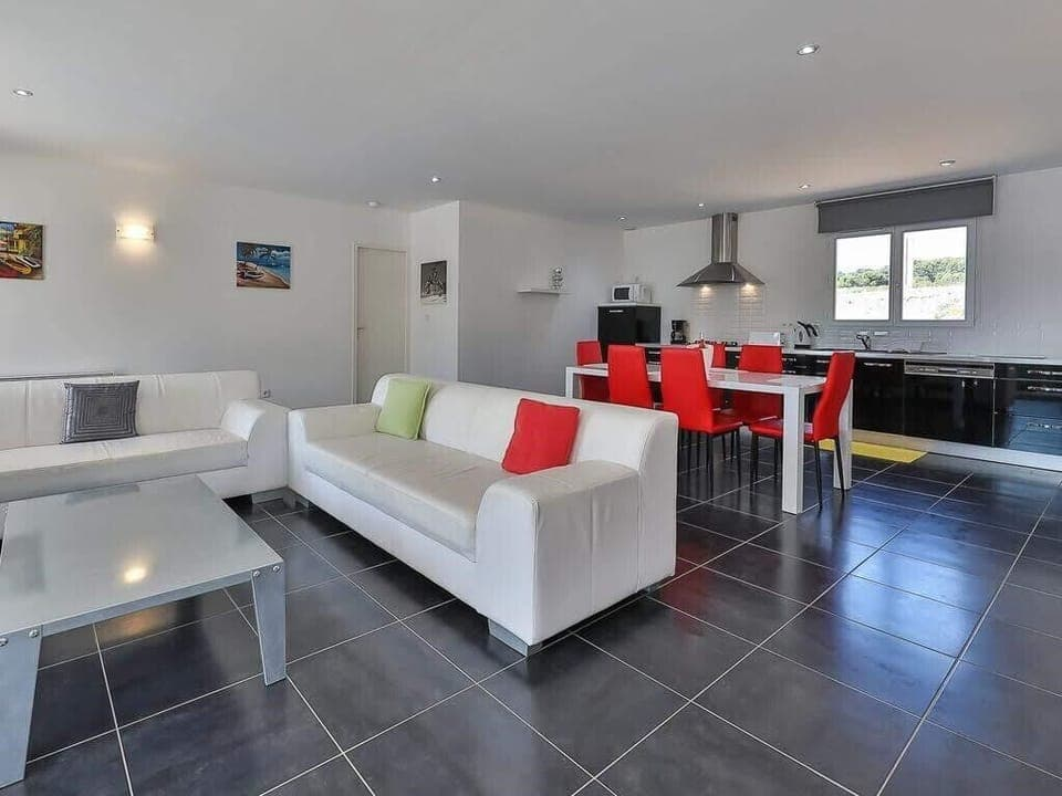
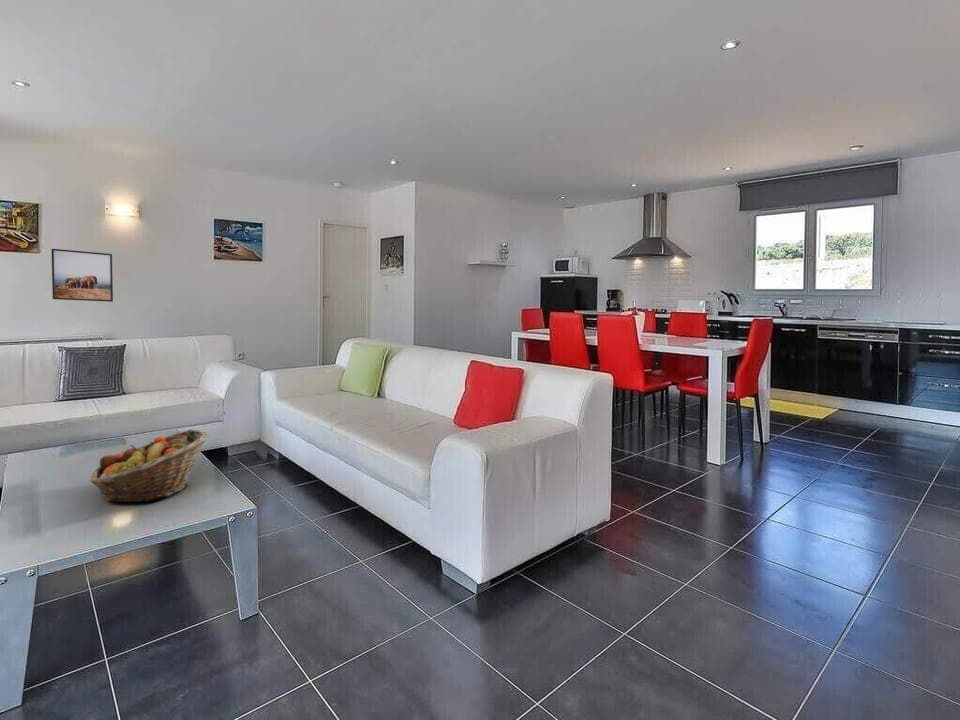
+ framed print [50,248,114,303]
+ fruit basket [89,429,210,503]
